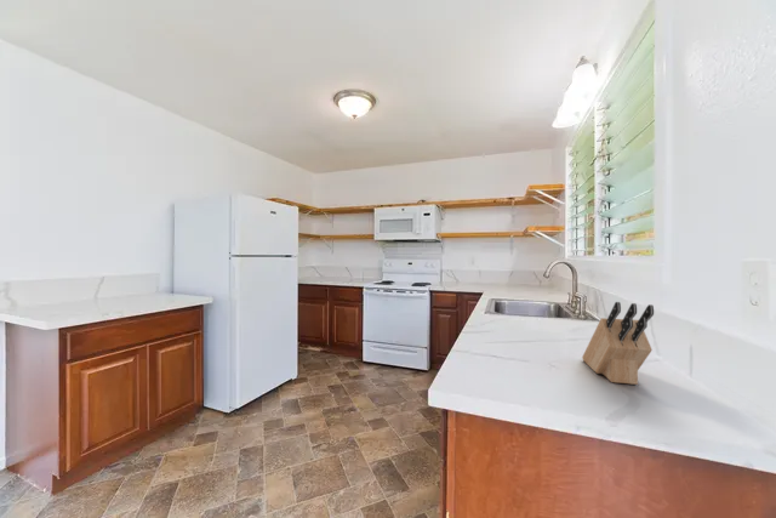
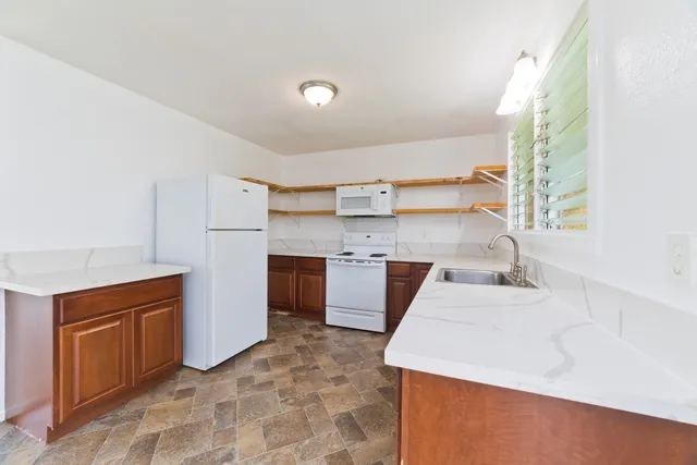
- knife block [581,301,655,386]
